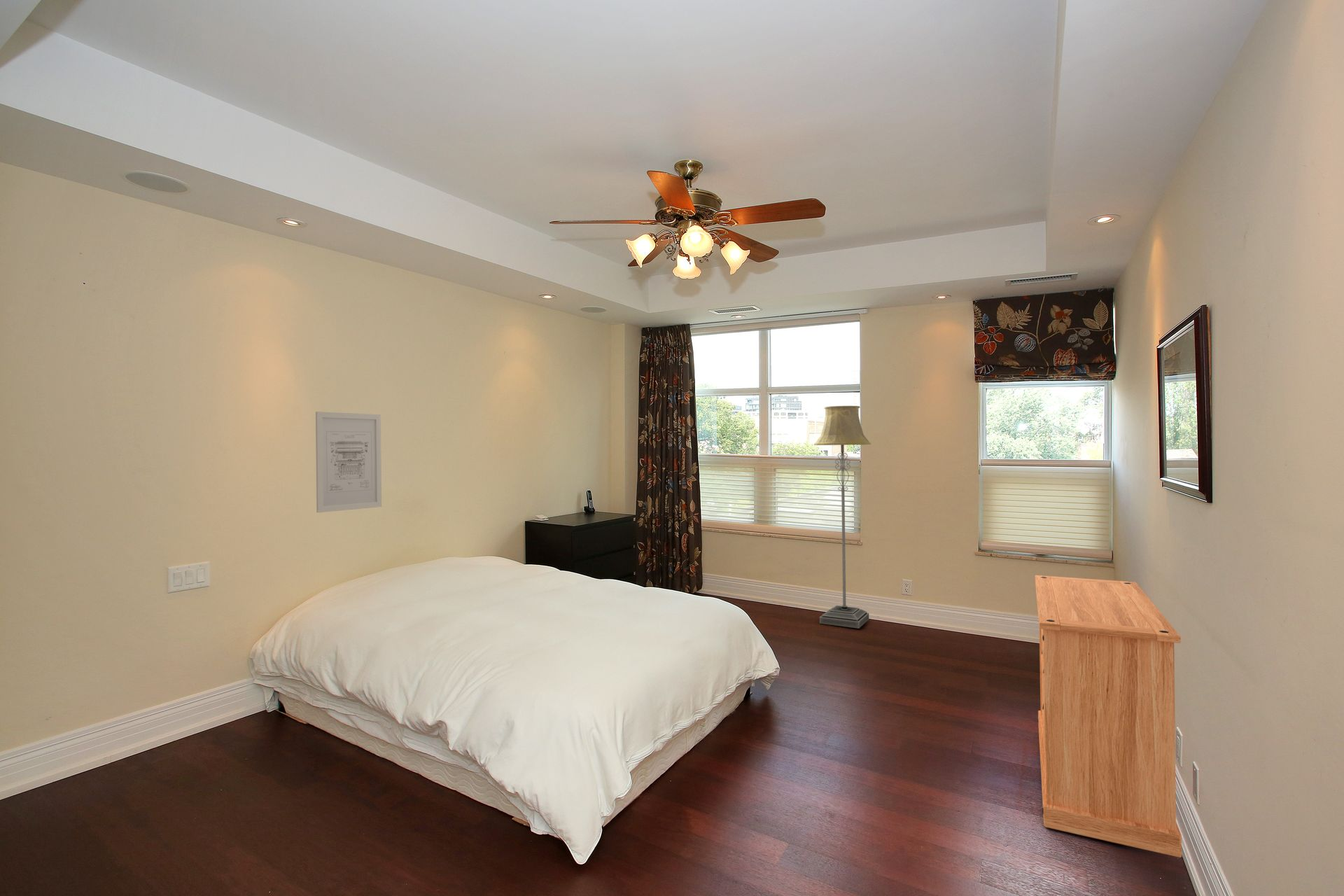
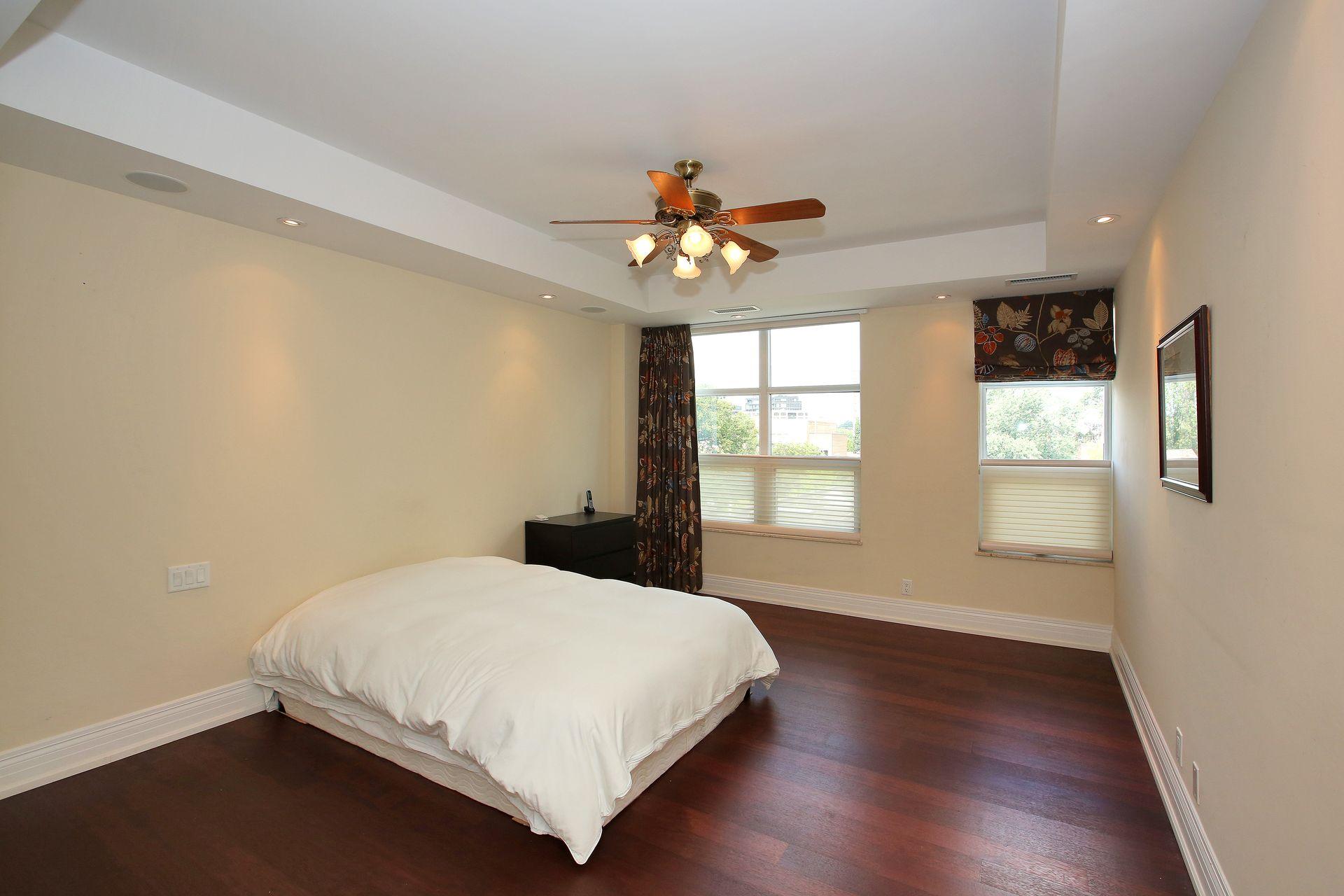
- wall art [315,411,382,513]
- dresser [1035,575,1182,858]
- floor lamp [813,405,872,629]
